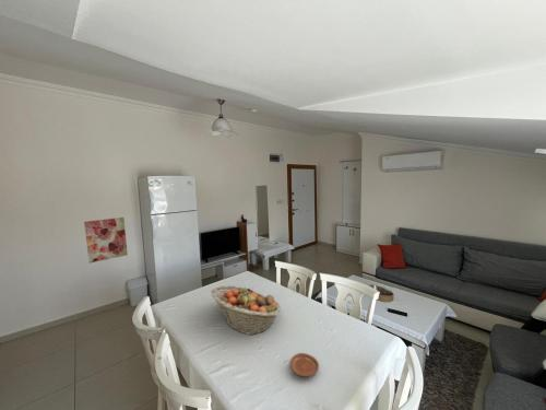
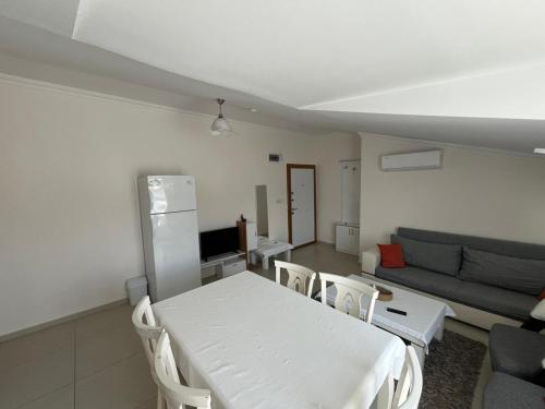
- wall art [83,216,129,263]
- plate [289,352,320,377]
- fruit basket [210,284,282,336]
